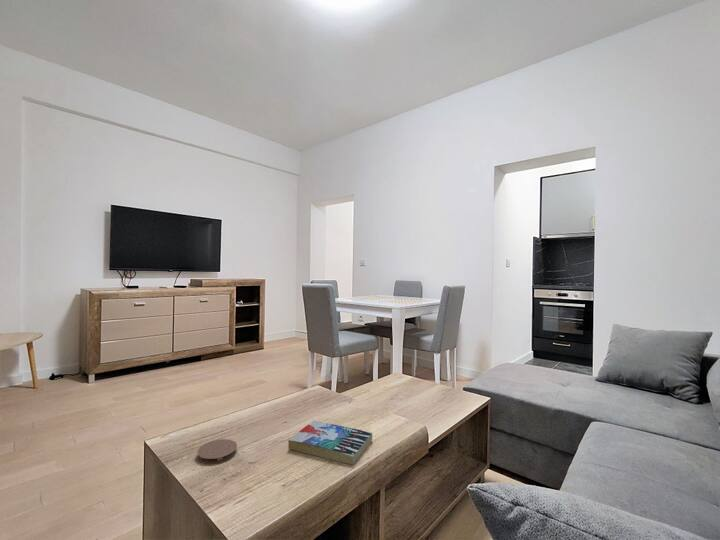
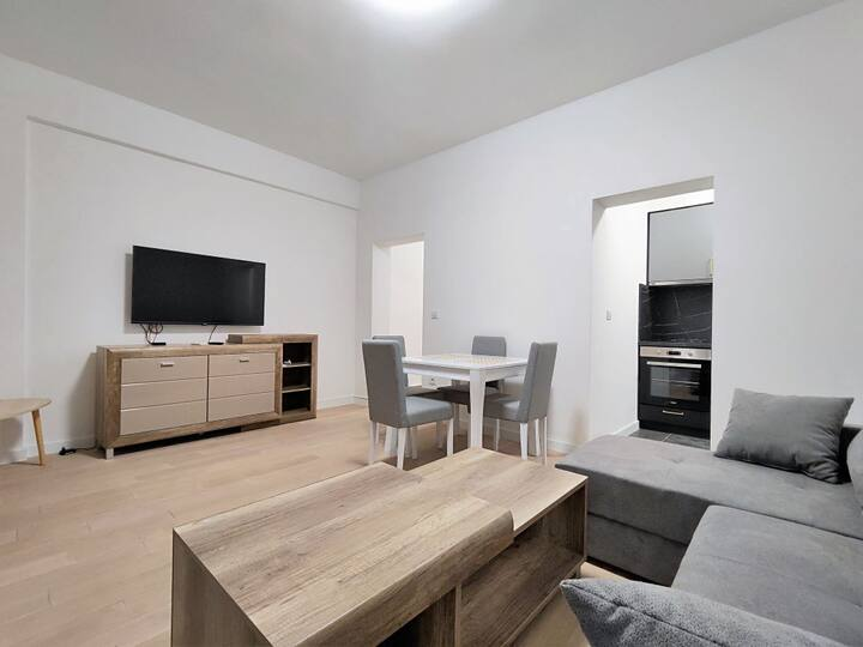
- book [287,420,373,465]
- coaster [196,438,238,465]
